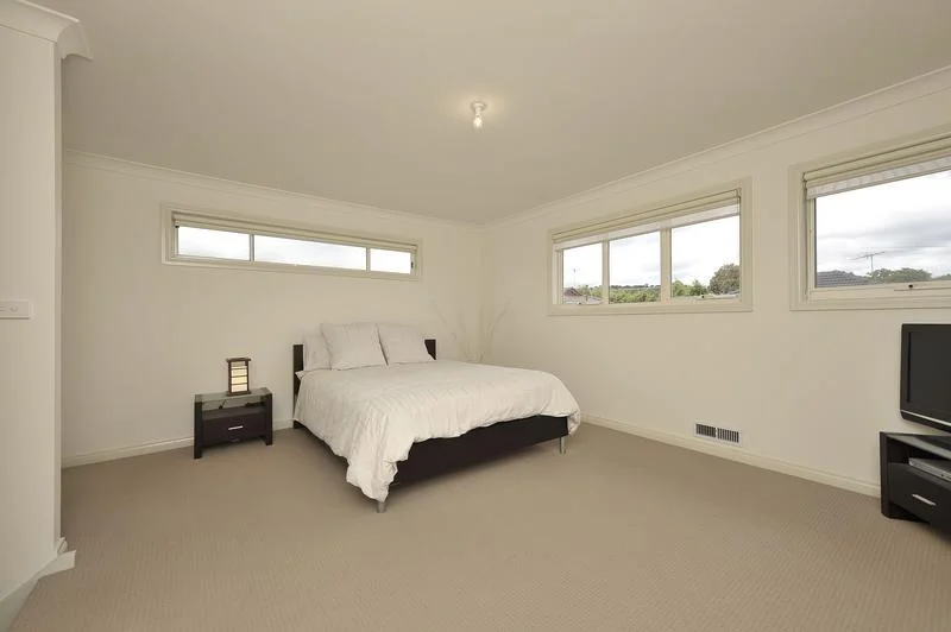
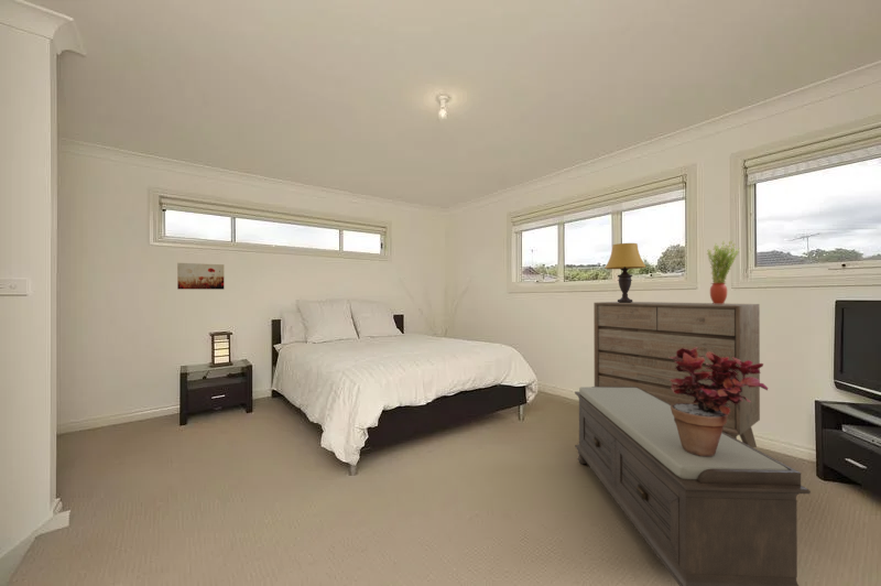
+ wall art [176,262,225,291]
+ table lamp [603,242,648,303]
+ potted plant [706,240,741,304]
+ bench [574,386,812,586]
+ dresser [592,301,761,448]
+ potted plant [668,347,769,456]
